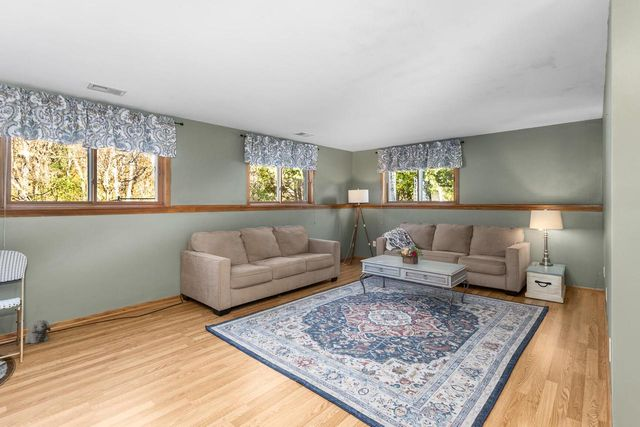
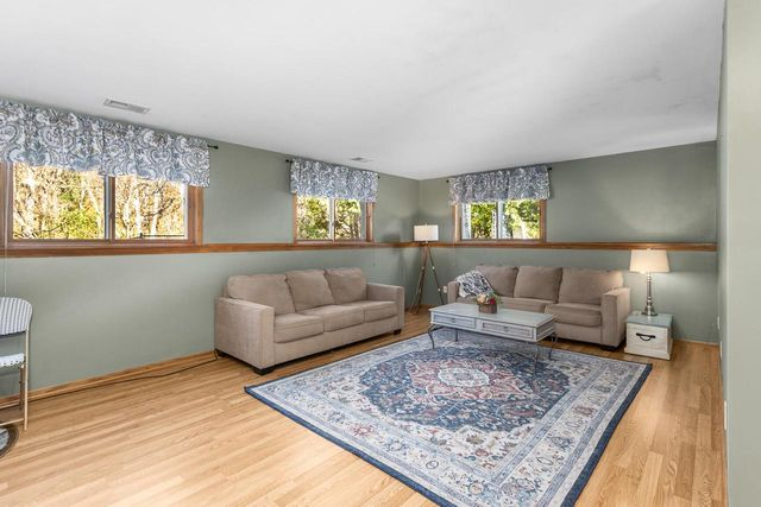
- plush toy [24,319,52,344]
